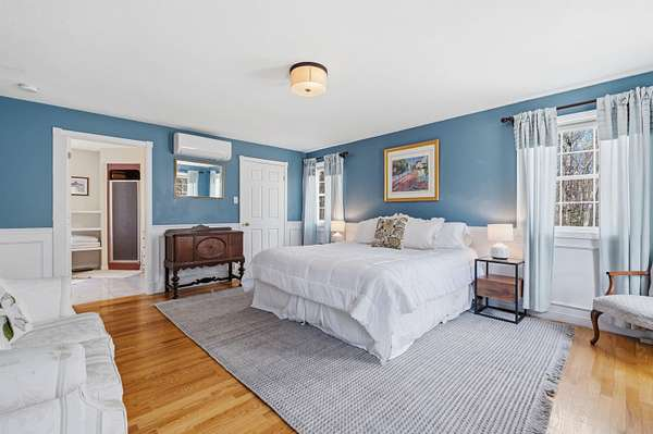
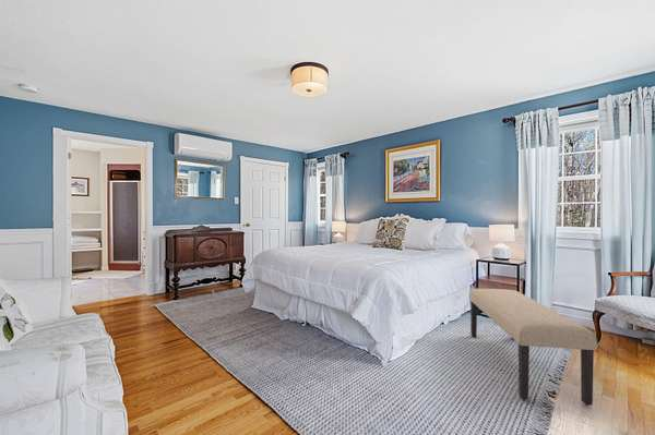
+ bench [468,288,598,407]
